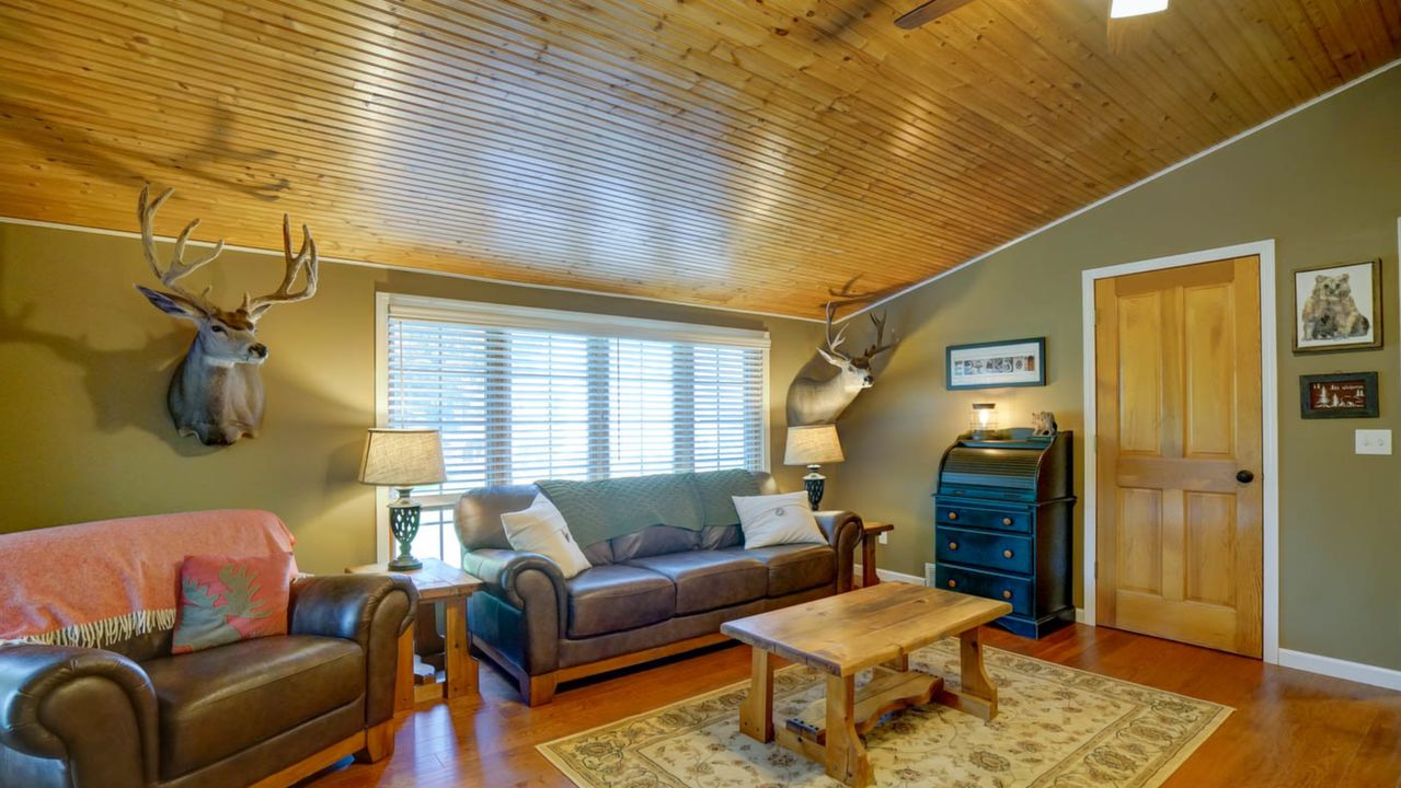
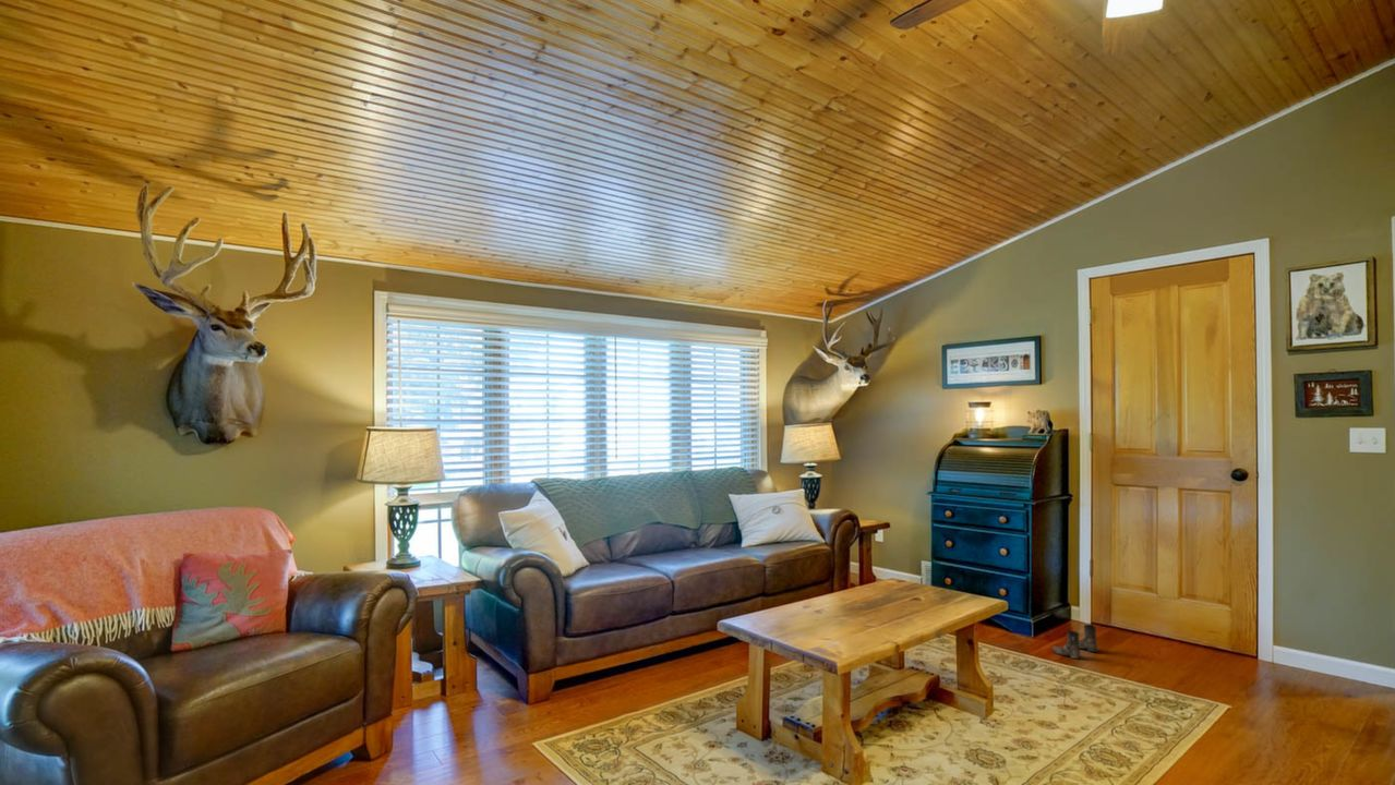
+ boots [1050,624,1098,660]
